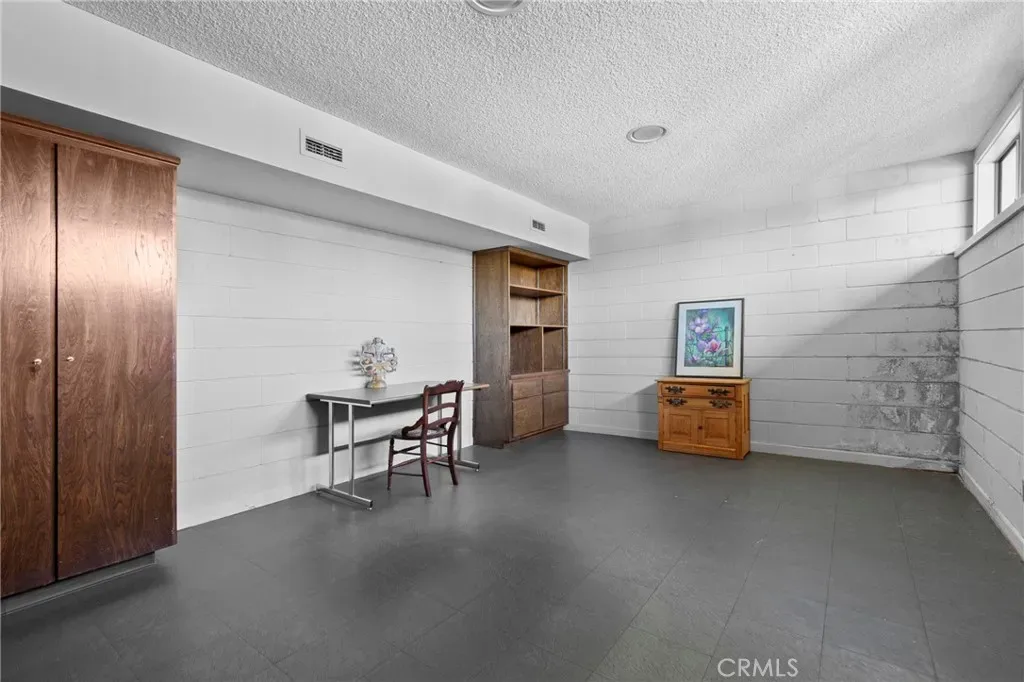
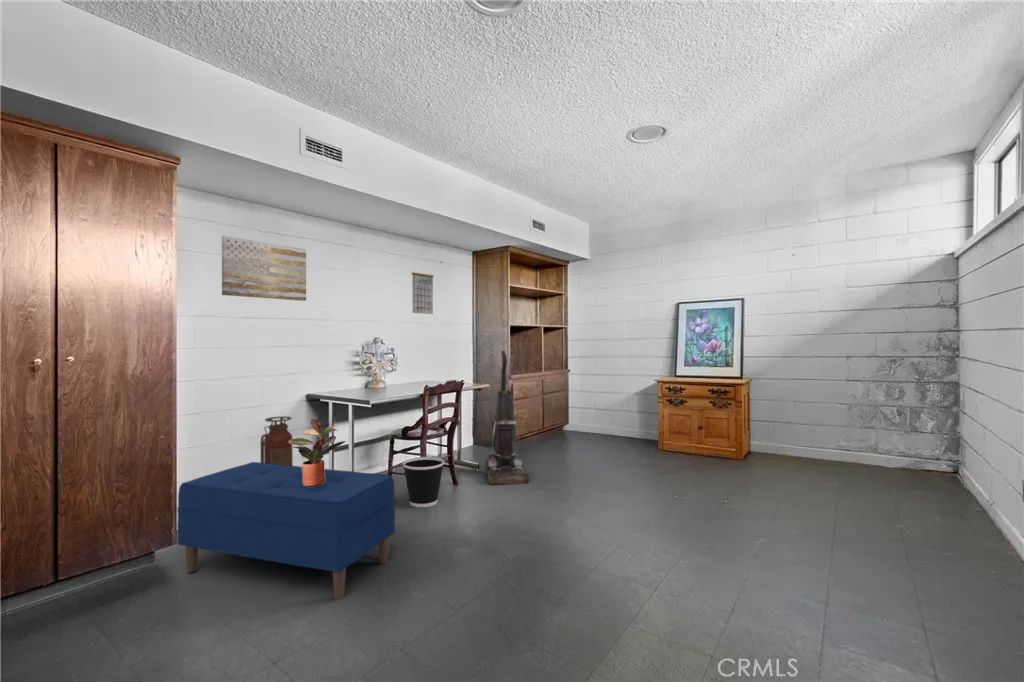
+ calendar [411,270,435,315]
+ fire extinguisher [259,415,294,466]
+ potted plant [289,418,347,487]
+ wall art [221,235,307,302]
+ wastebasket [402,456,445,508]
+ vacuum cleaner [484,350,530,486]
+ bench [176,461,396,601]
